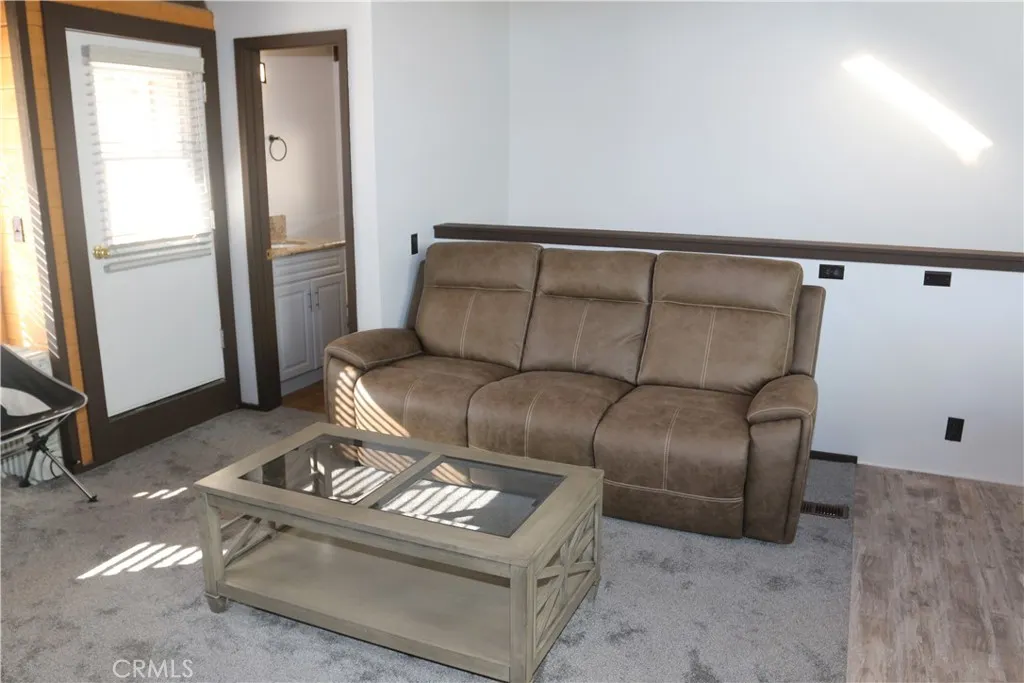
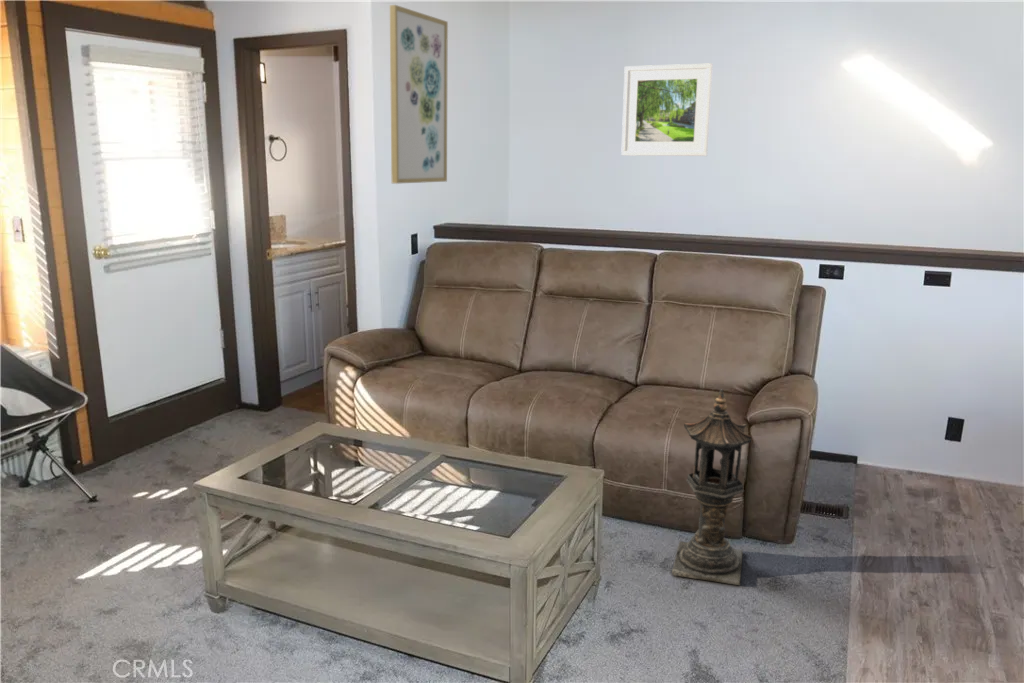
+ lantern [671,389,752,586]
+ wall art [389,4,449,185]
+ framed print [620,62,714,157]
